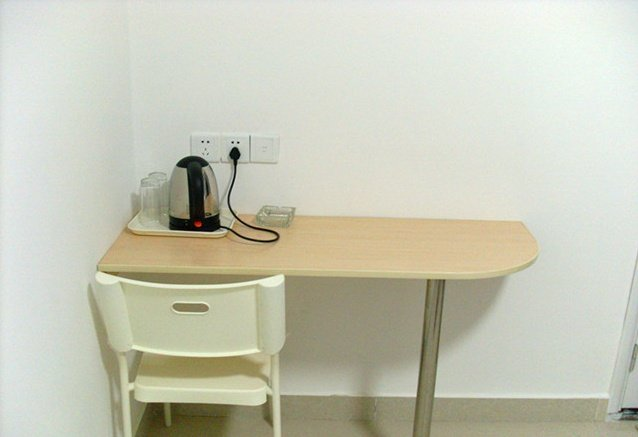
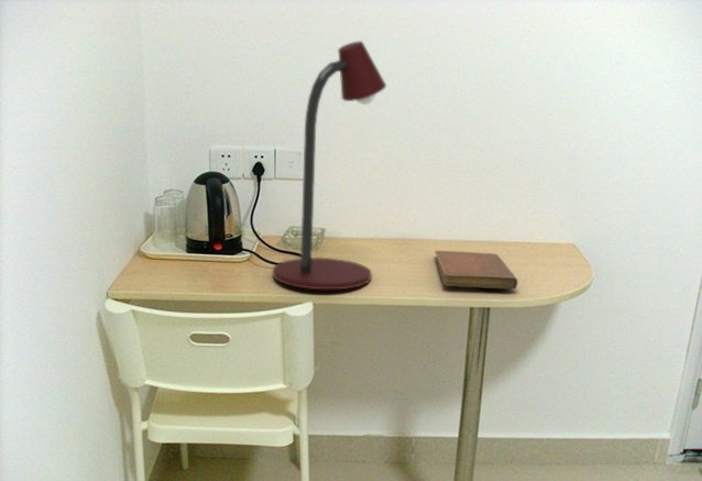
+ notebook [434,250,518,289]
+ desk lamp [272,40,387,291]
